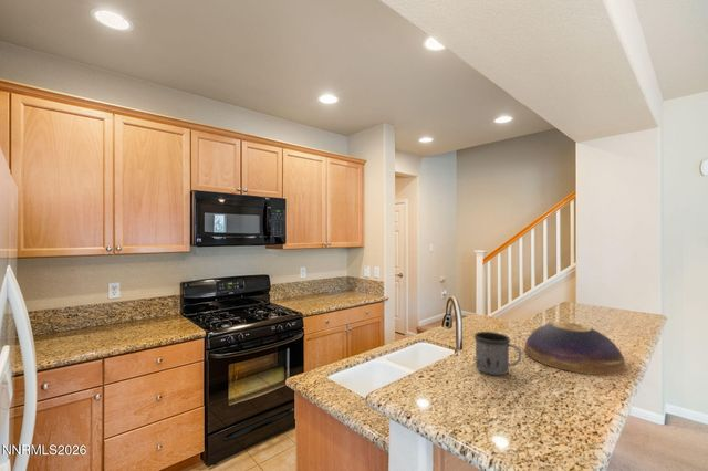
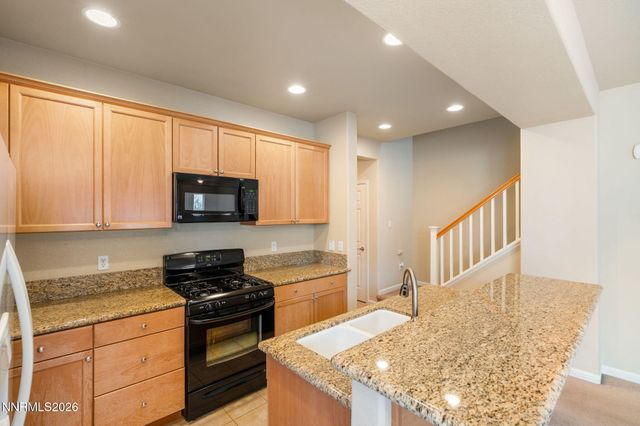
- mug [473,331,522,376]
- decorative bowl [523,322,626,376]
